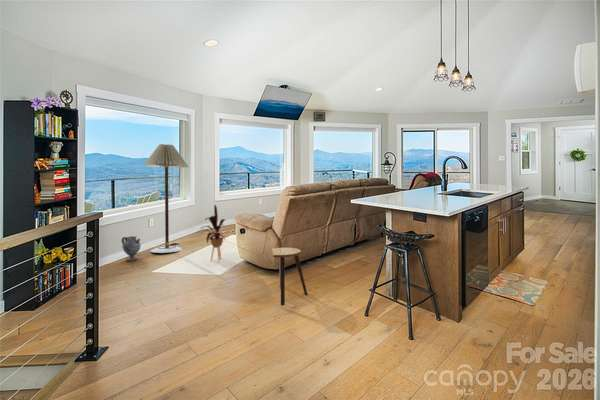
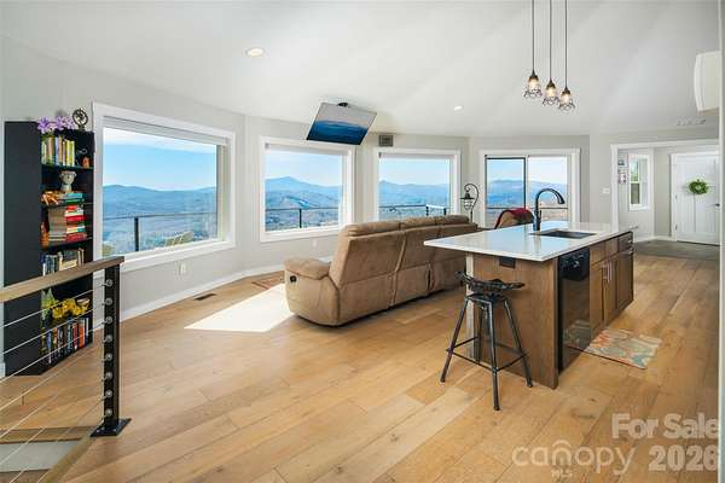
- house plant [198,204,227,262]
- ceramic jug [121,235,142,262]
- floor lamp [142,143,189,254]
- stool [271,247,308,306]
